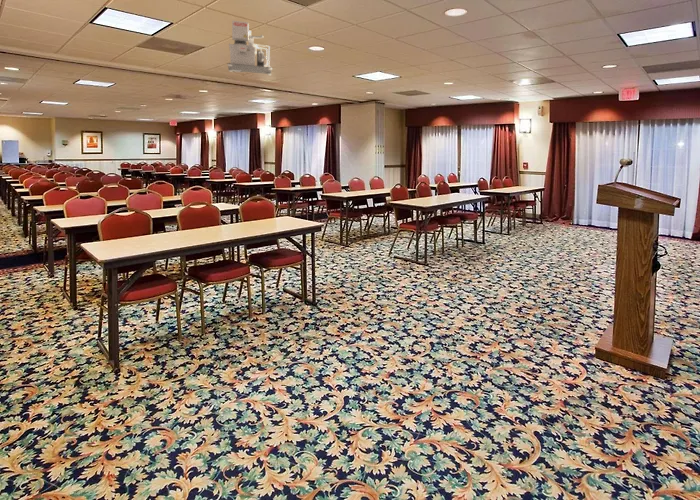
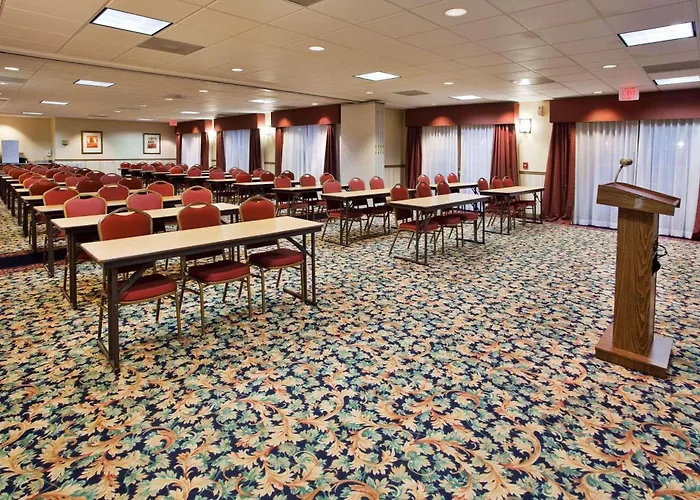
- projector [226,20,273,76]
